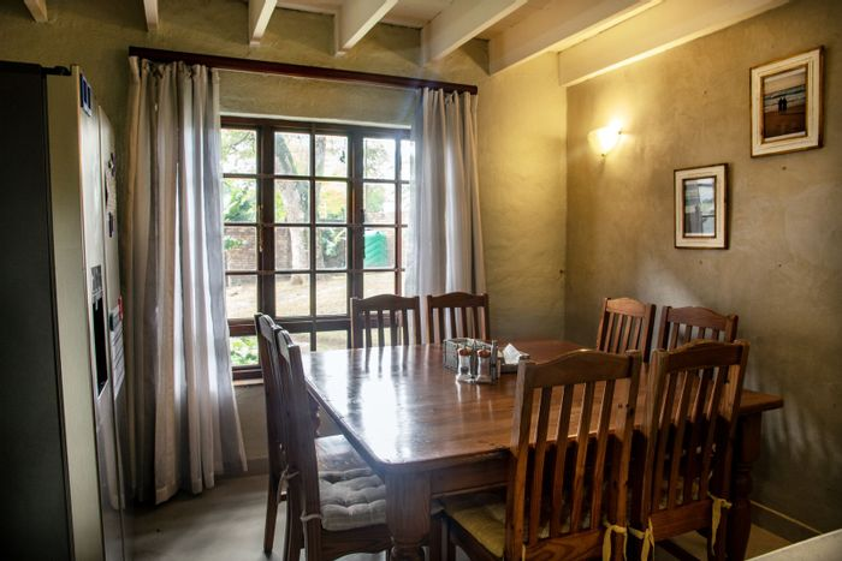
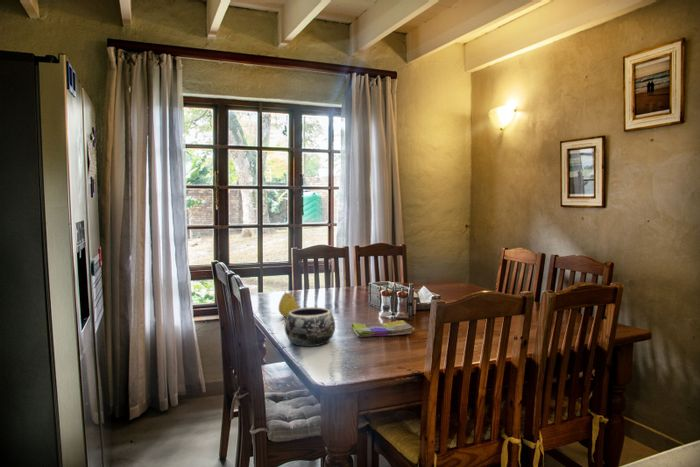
+ decorative bowl [284,306,336,347]
+ dish towel [351,320,416,338]
+ fruit [278,291,299,318]
